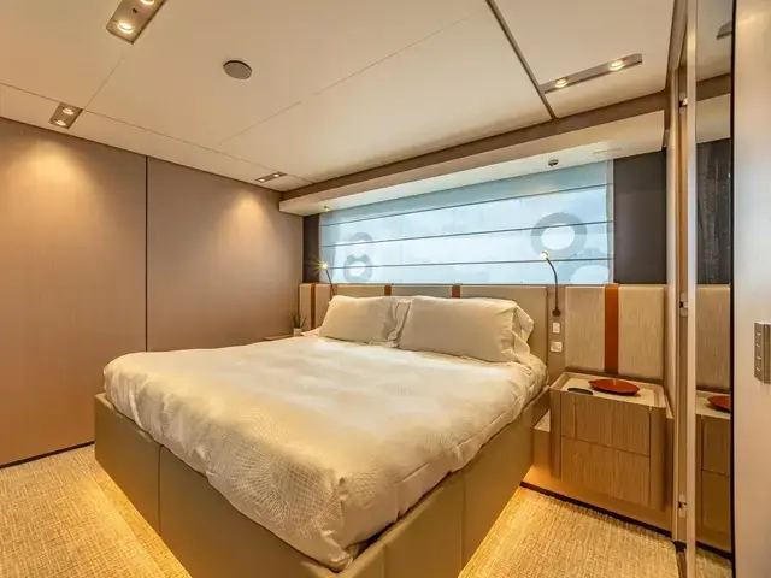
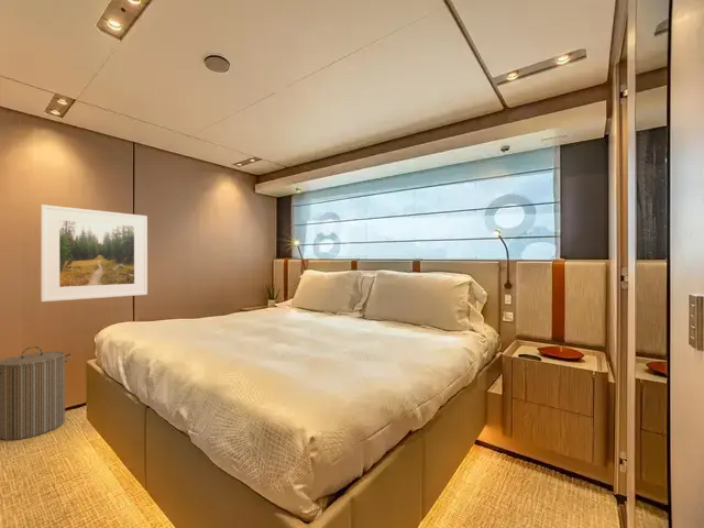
+ laundry hamper [0,345,73,441]
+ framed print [40,204,148,302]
